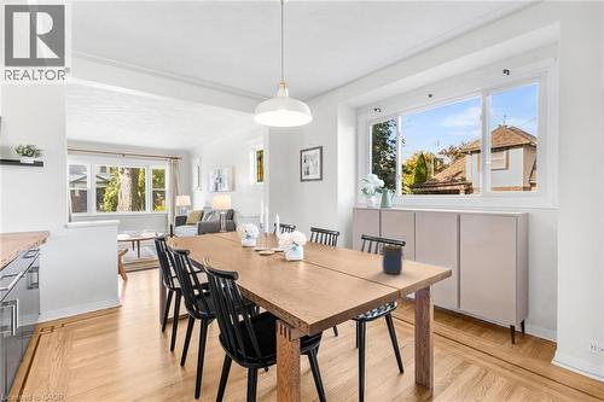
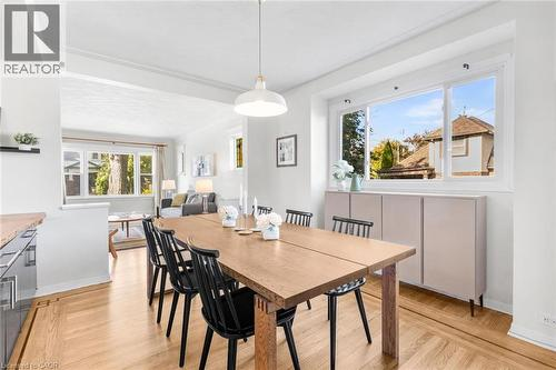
- jar [382,244,406,275]
